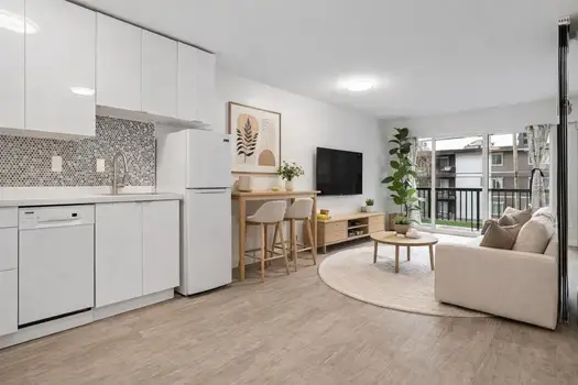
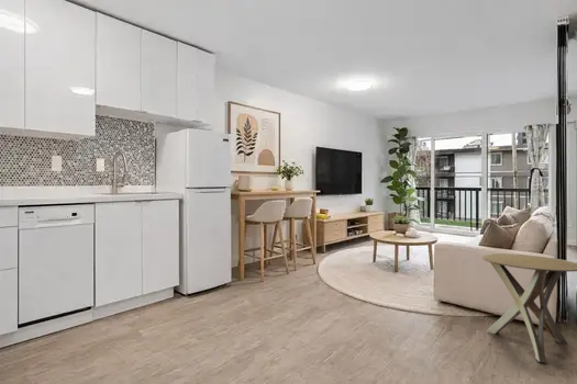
+ side table [480,252,577,364]
